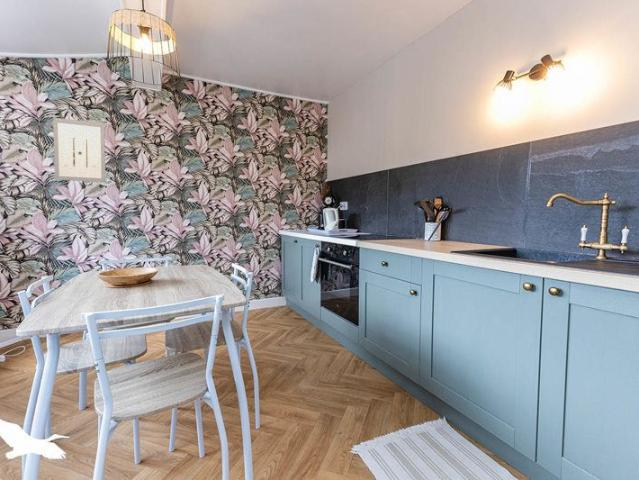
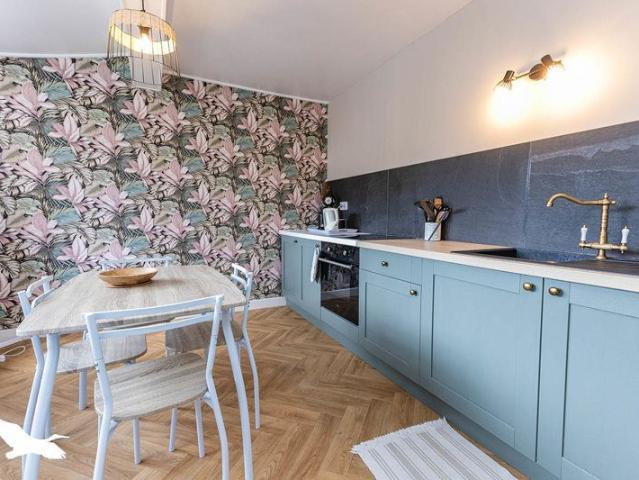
- wall art [52,117,106,183]
